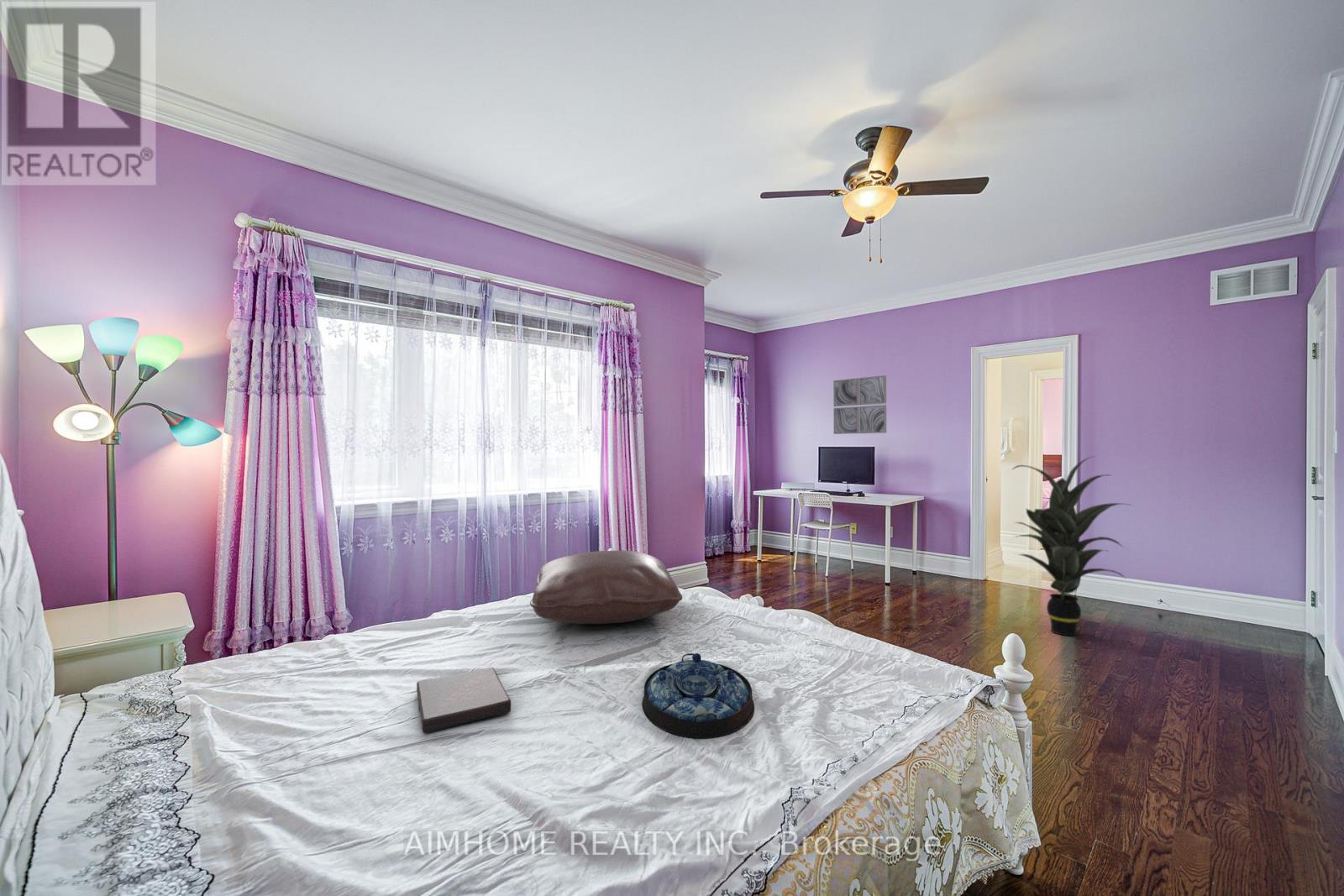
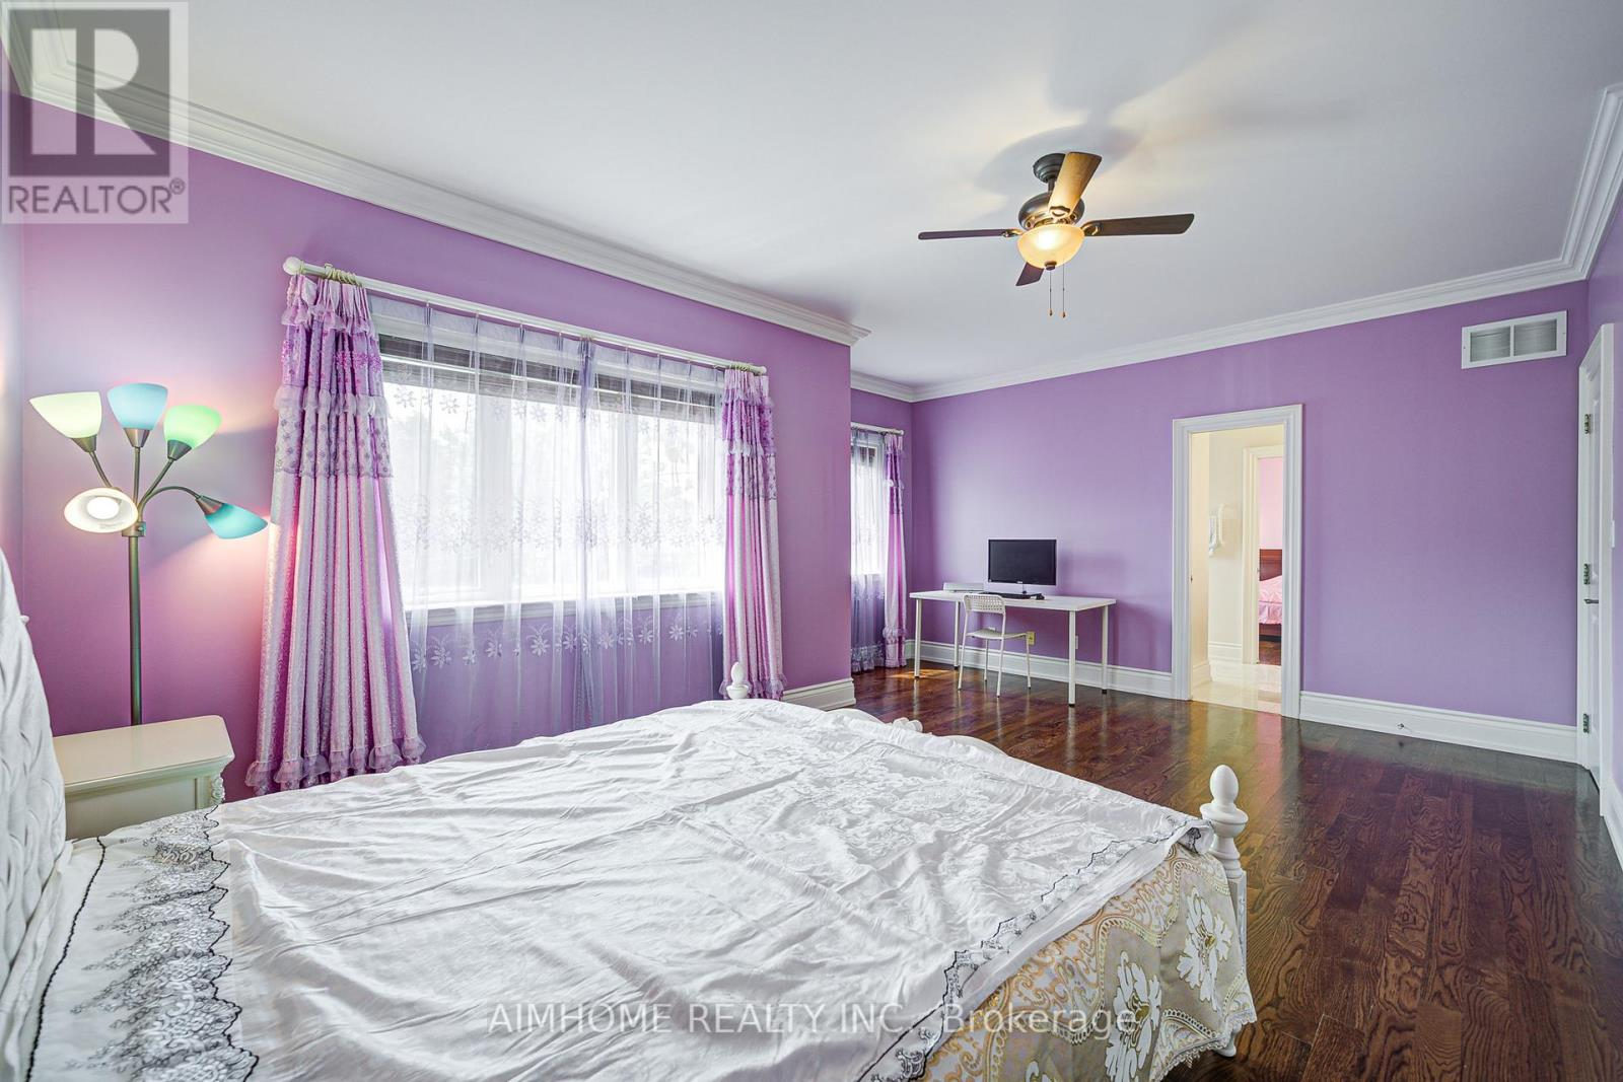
- serving tray [641,652,755,740]
- book [416,667,512,734]
- pillow [529,550,683,625]
- indoor plant [1011,455,1133,637]
- wall art [832,375,887,435]
